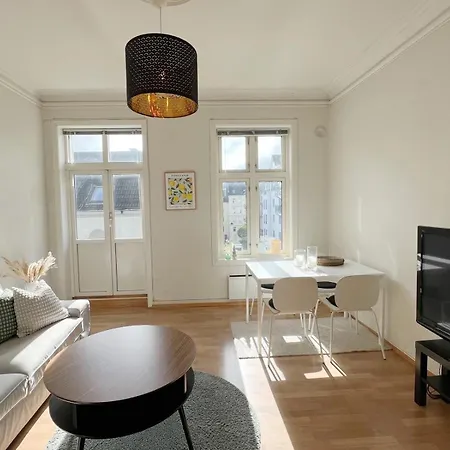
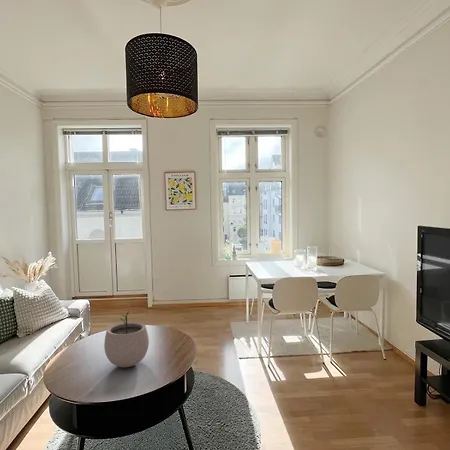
+ plant pot [103,310,150,368]
